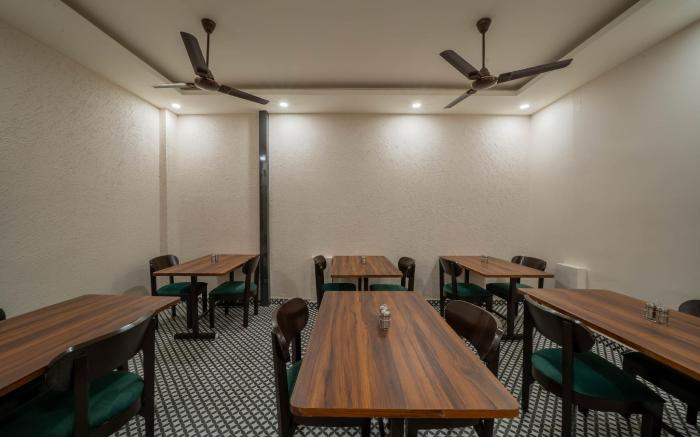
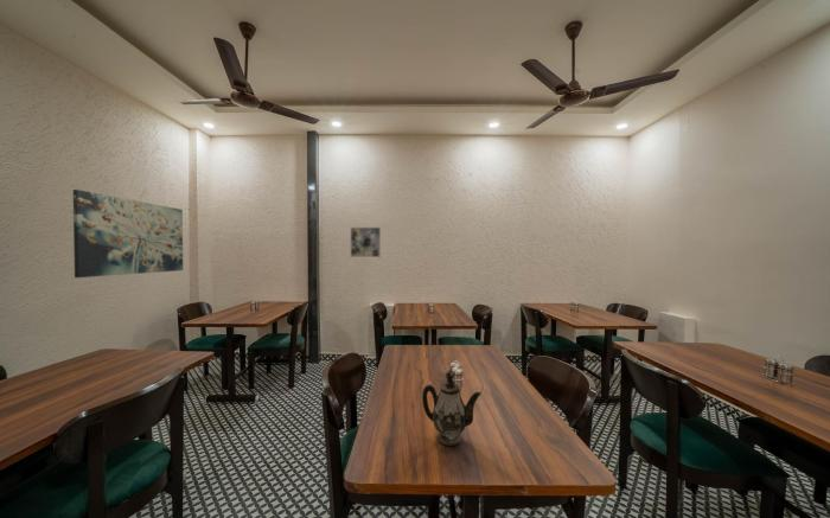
+ teapot [421,369,483,447]
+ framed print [350,226,382,258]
+ wall art [72,188,184,279]
